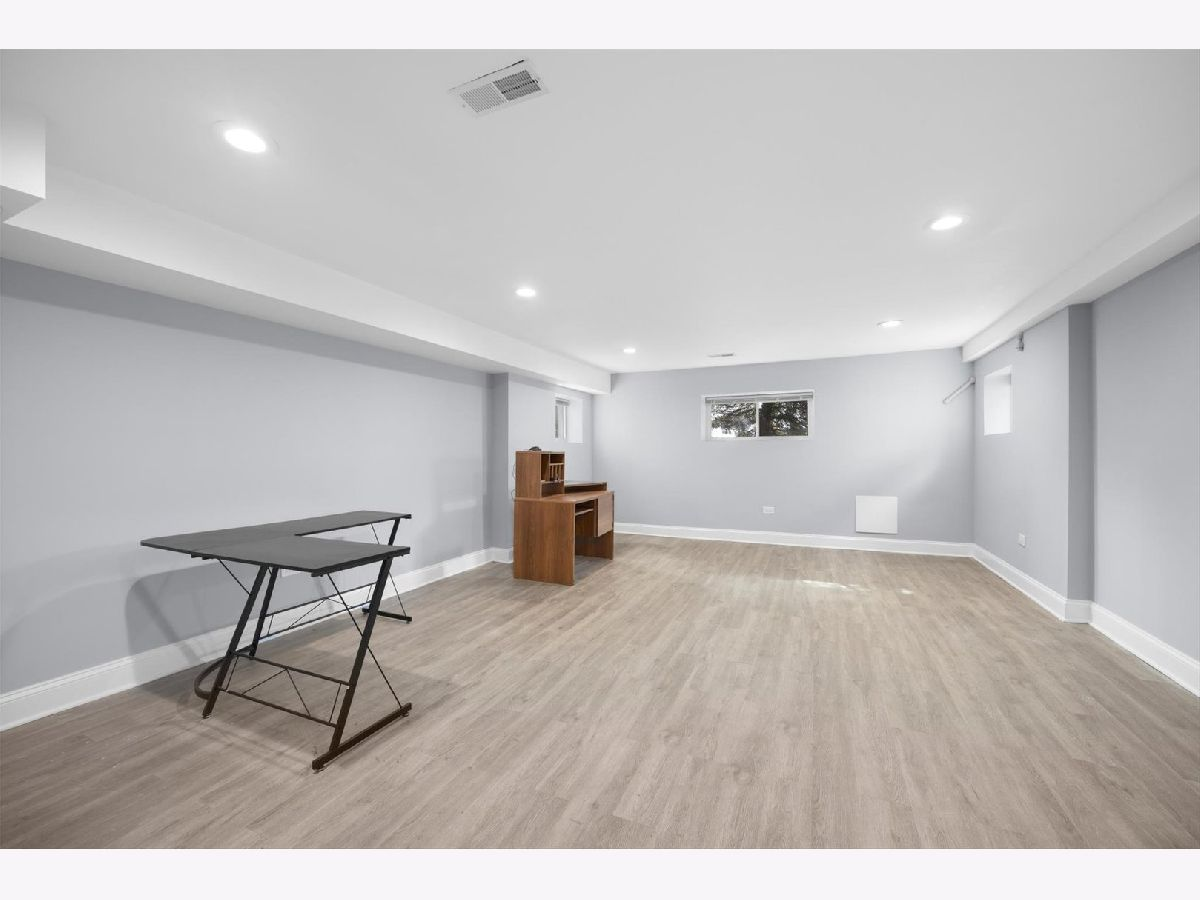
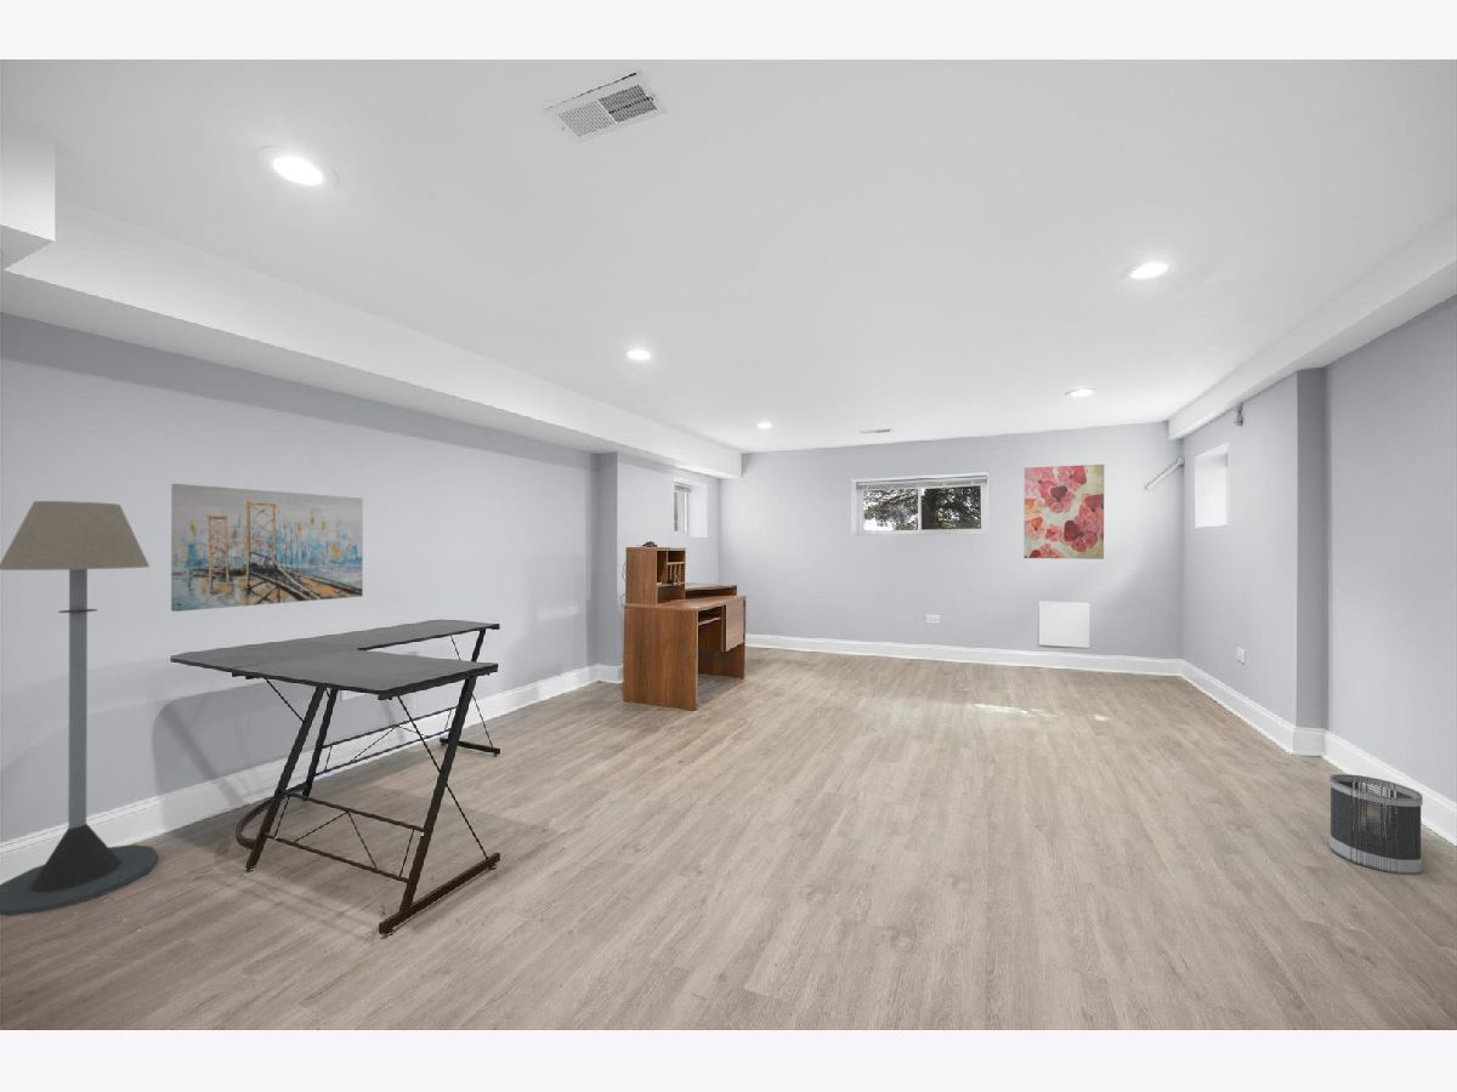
+ wastebasket [1328,773,1424,876]
+ wall art [1022,463,1105,561]
+ floor lamp [0,500,159,917]
+ wall art [170,483,364,613]
